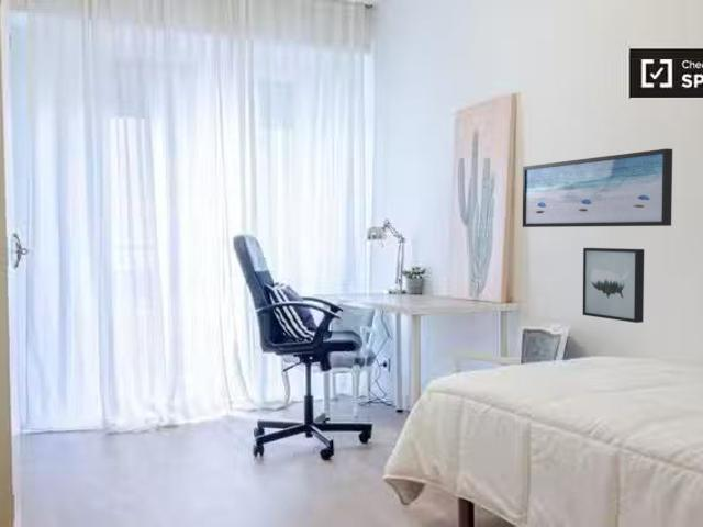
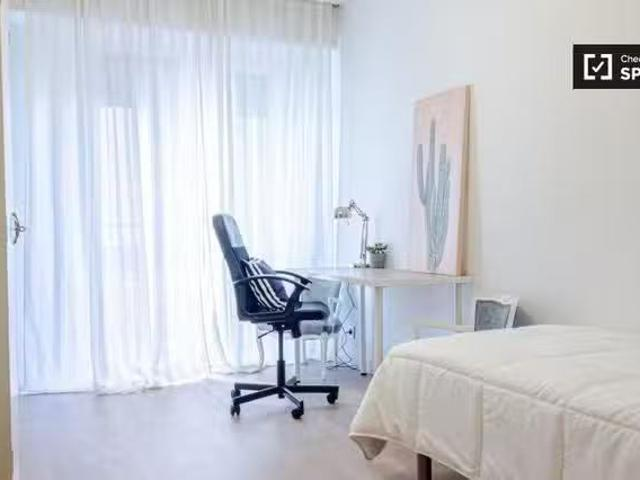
- wall art [582,247,645,324]
- wall art [522,147,673,228]
